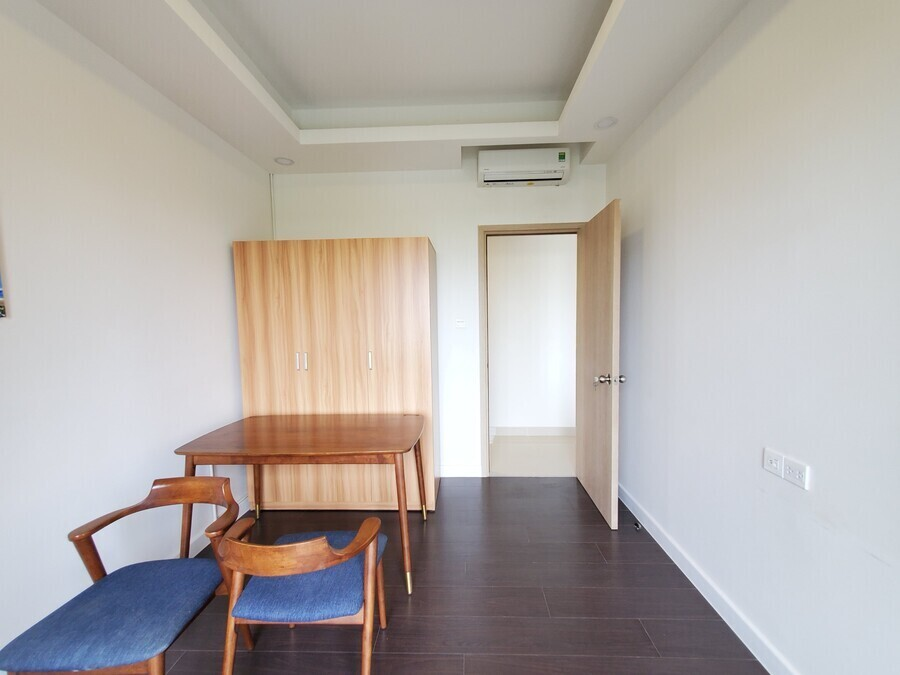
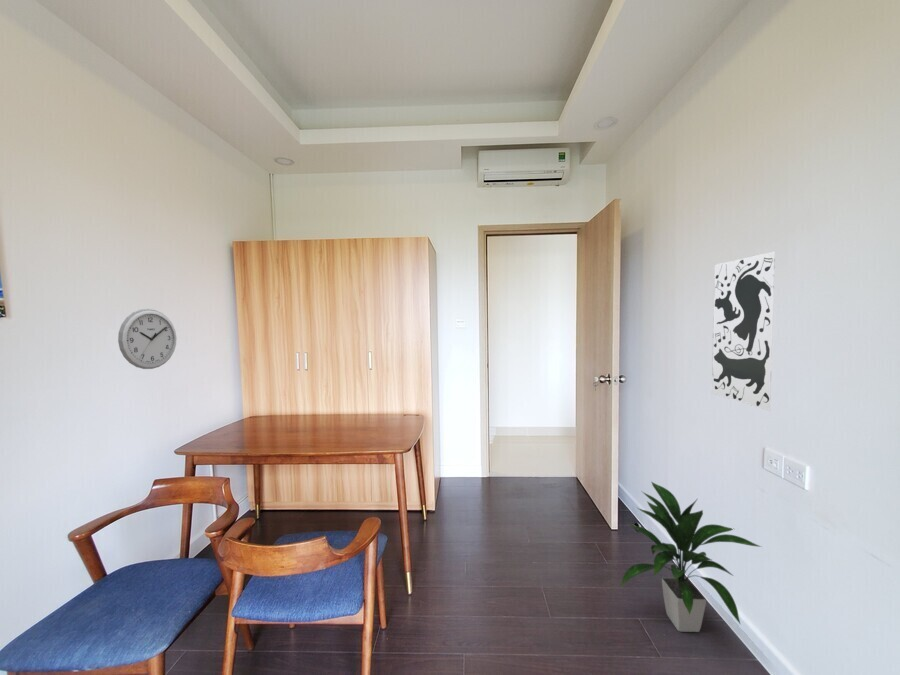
+ wall clock [117,308,177,370]
+ indoor plant [618,480,762,633]
+ wall panel [711,251,776,412]
